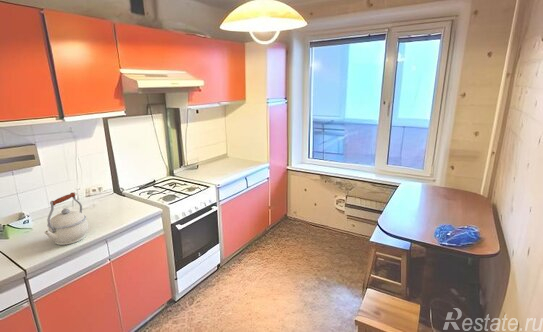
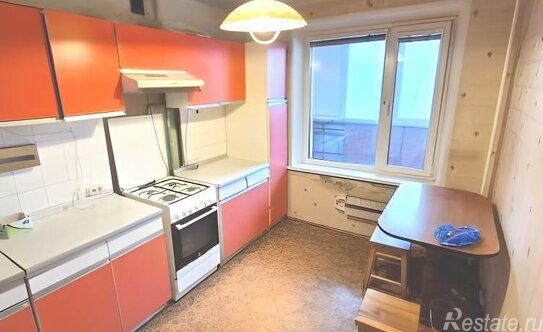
- kettle [43,192,89,246]
